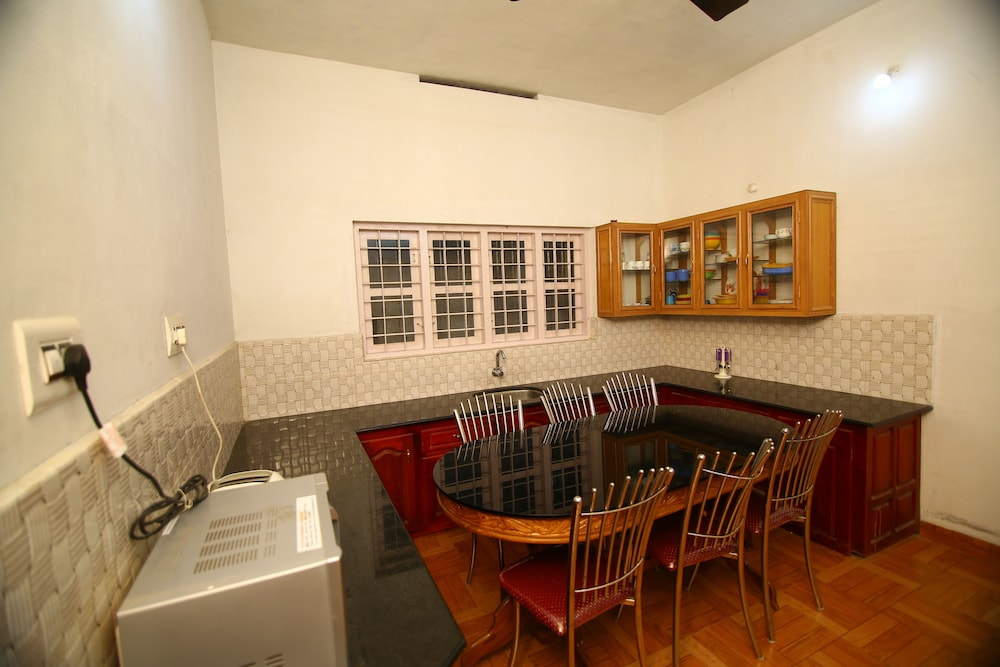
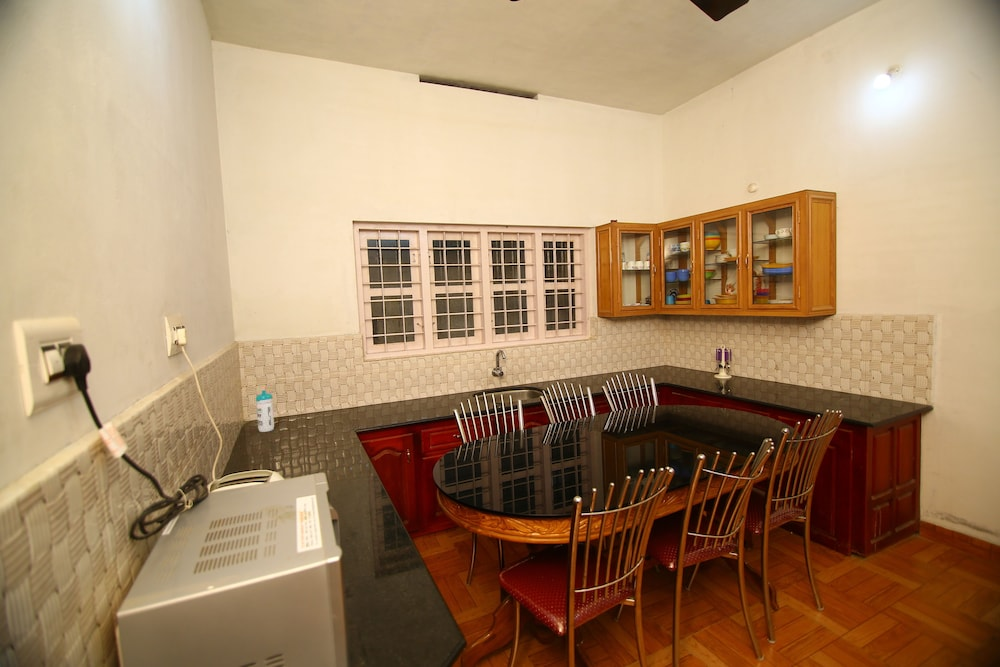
+ water bottle [255,389,275,433]
